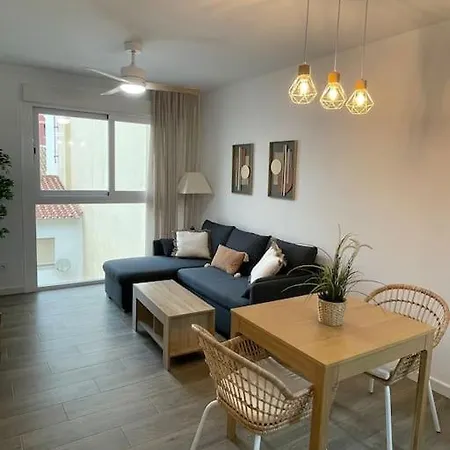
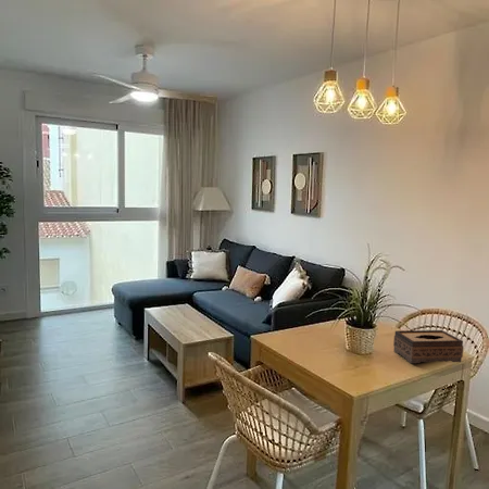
+ tissue box [392,329,464,364]
